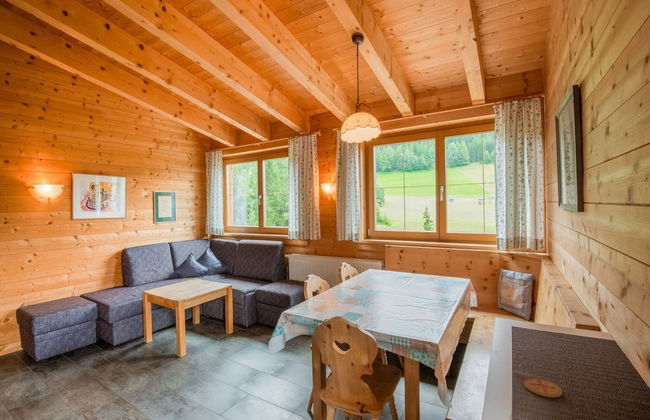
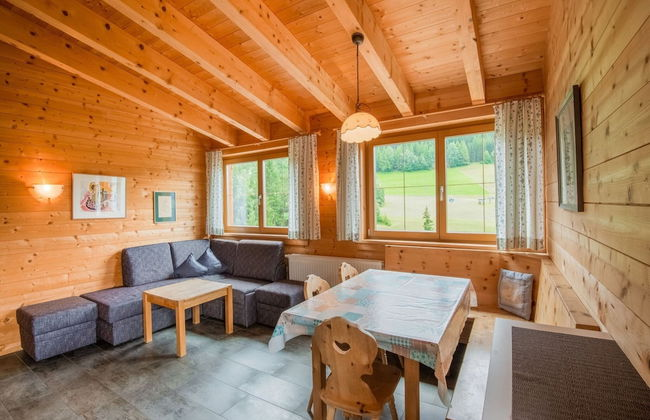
- coaster [523,377,563,399]
